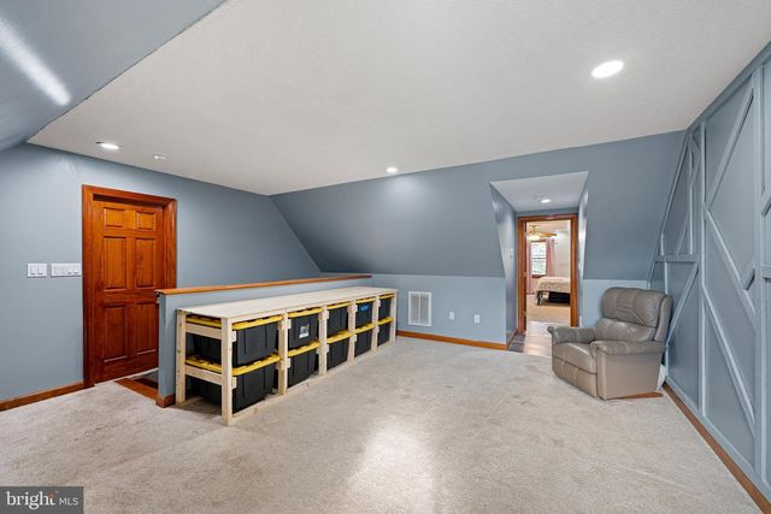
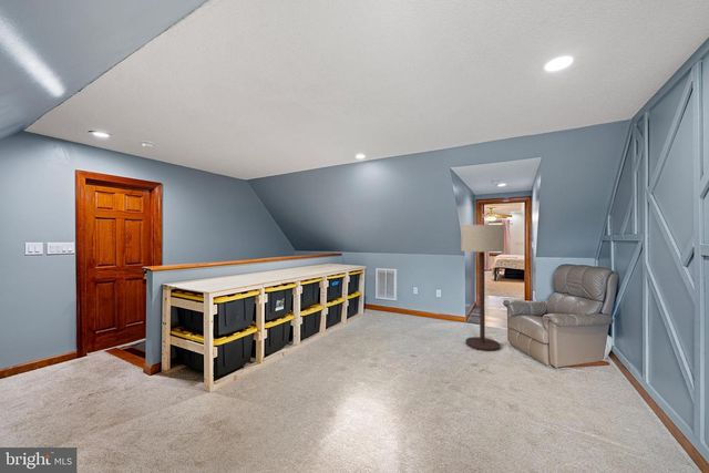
+ floor lamp [460,224,505,352]
